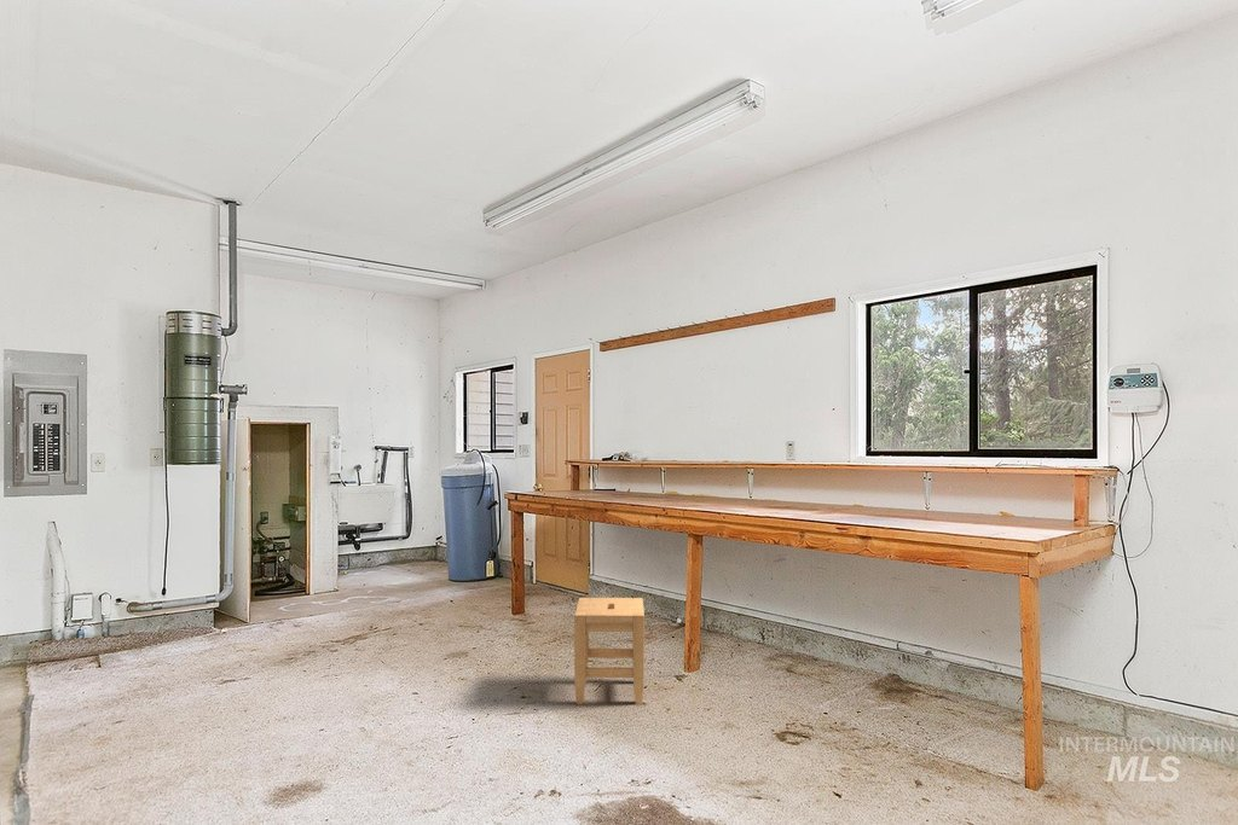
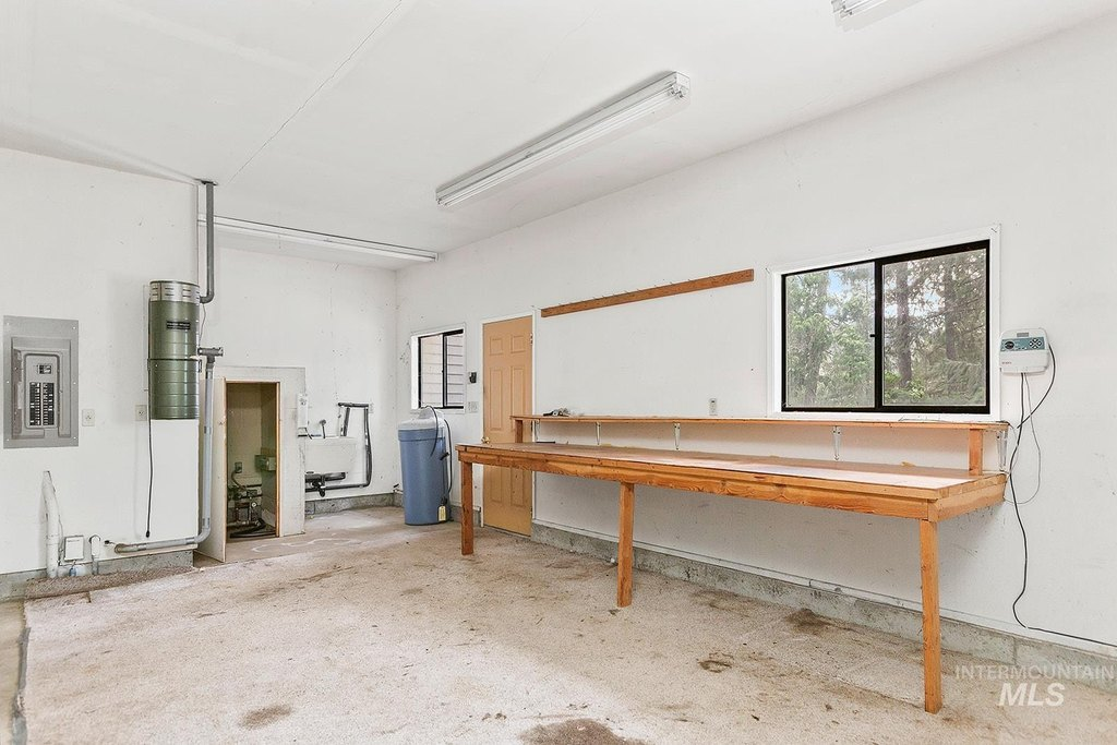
- stool [573,597,646,705]
